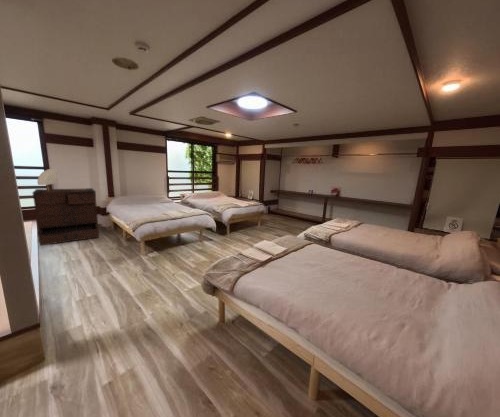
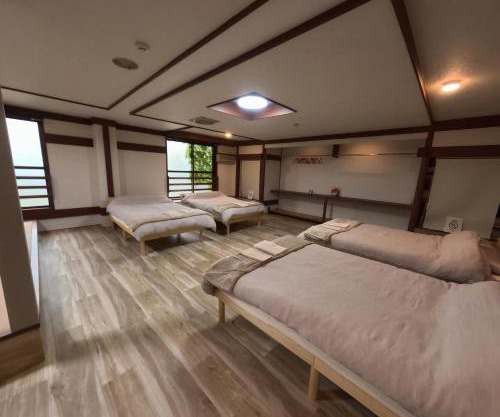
- dresser [31,187,100,247]
- lamp [36,168,58,191]
